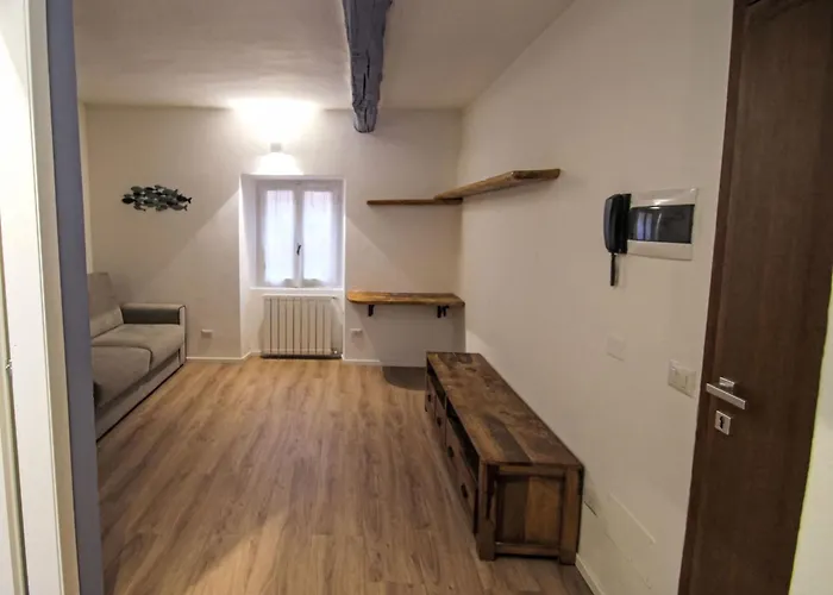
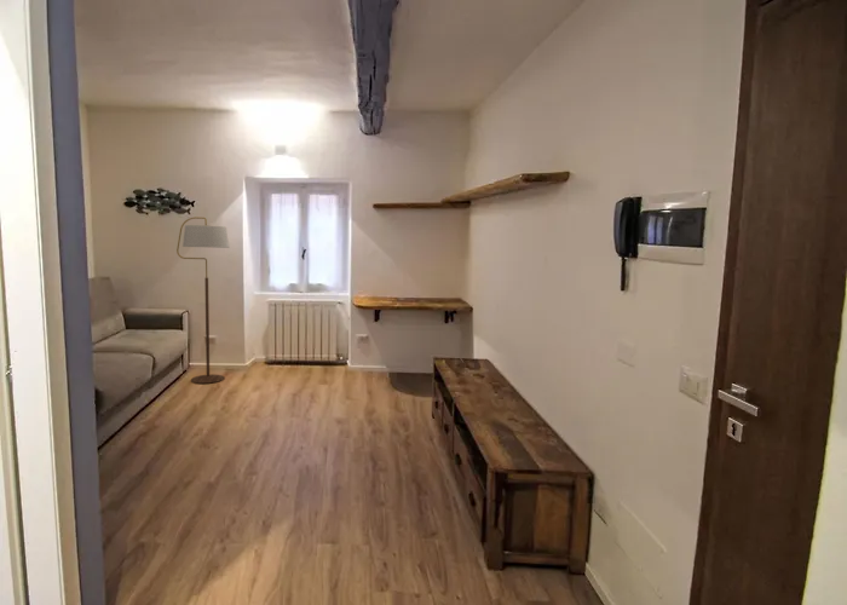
+ floor lamp [175,217,230,385]
